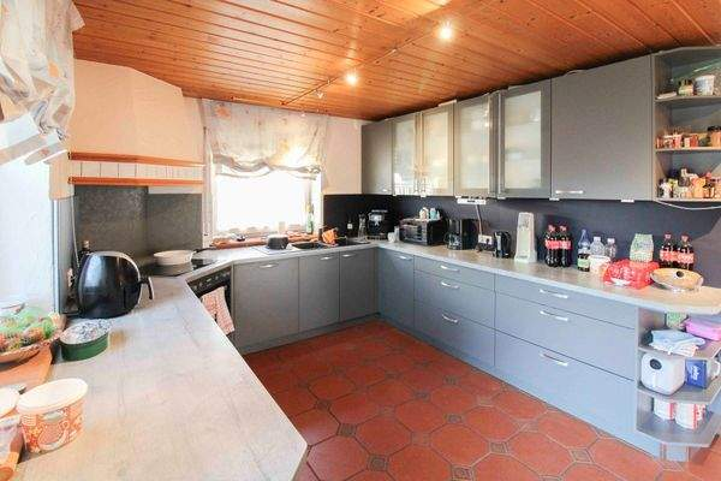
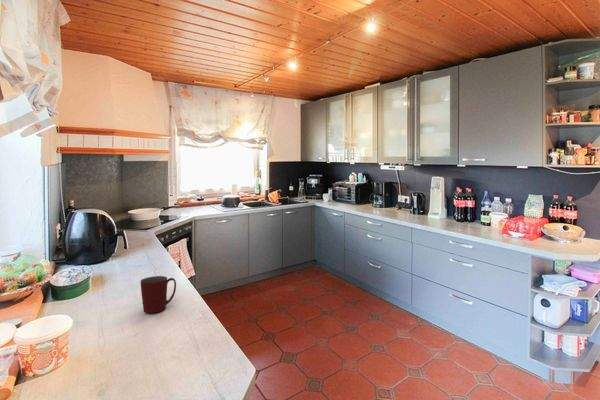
+ mug [140,275,177,314]
